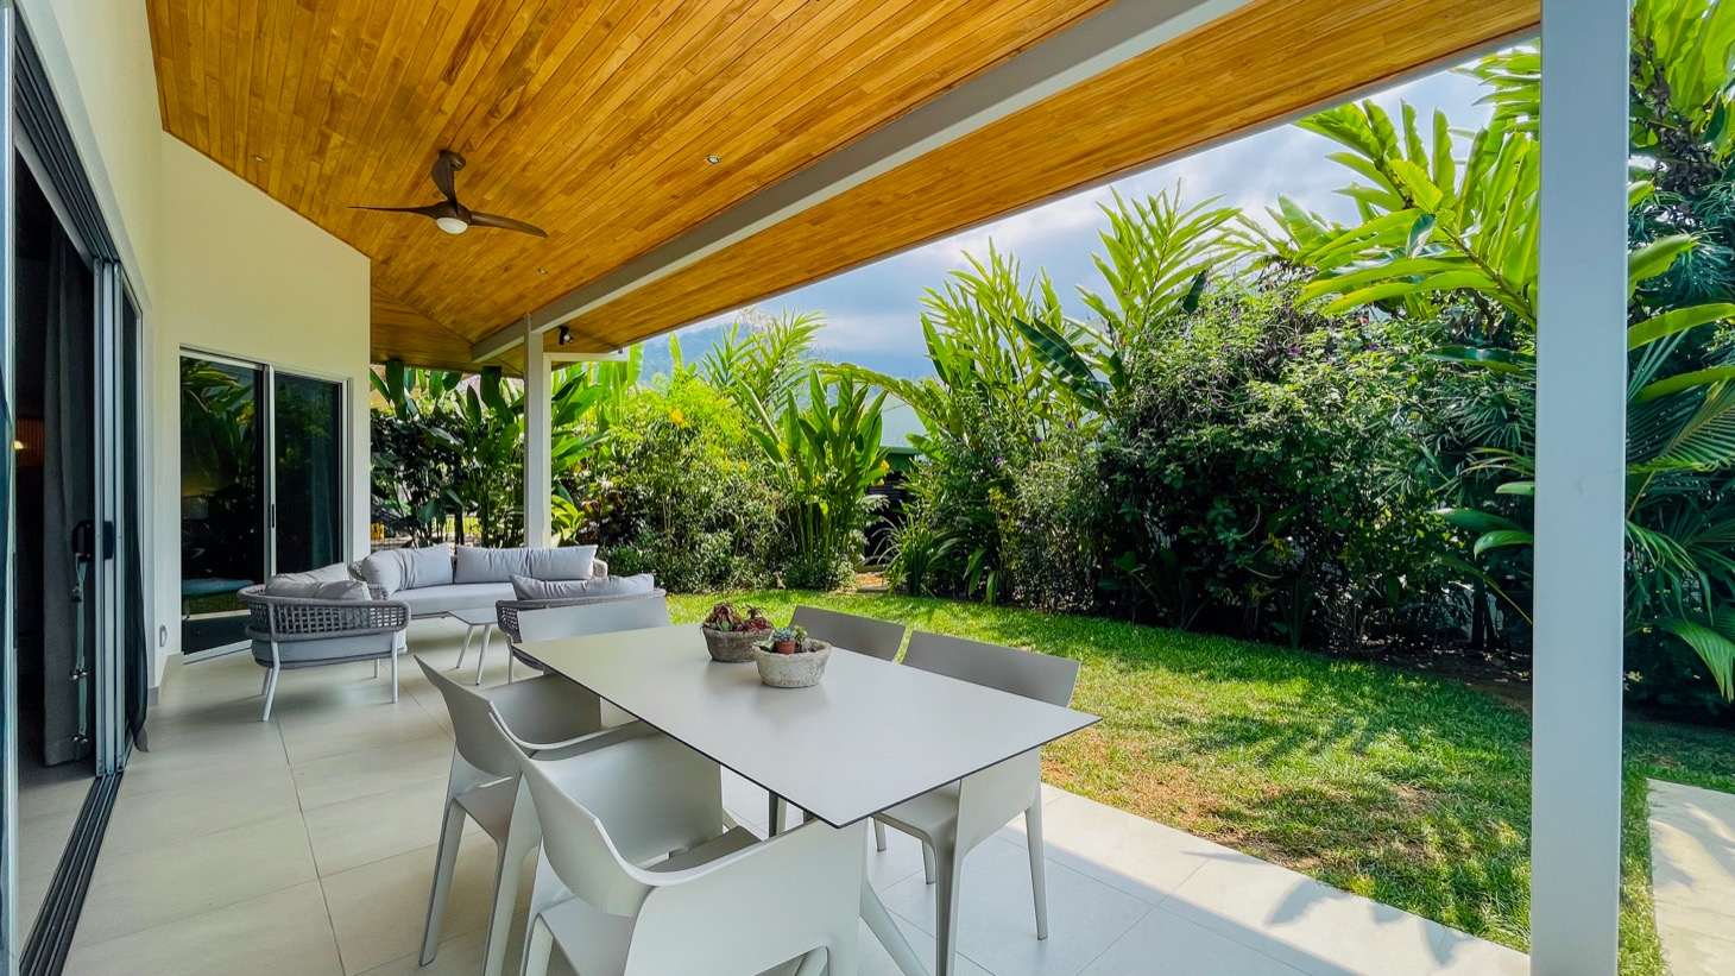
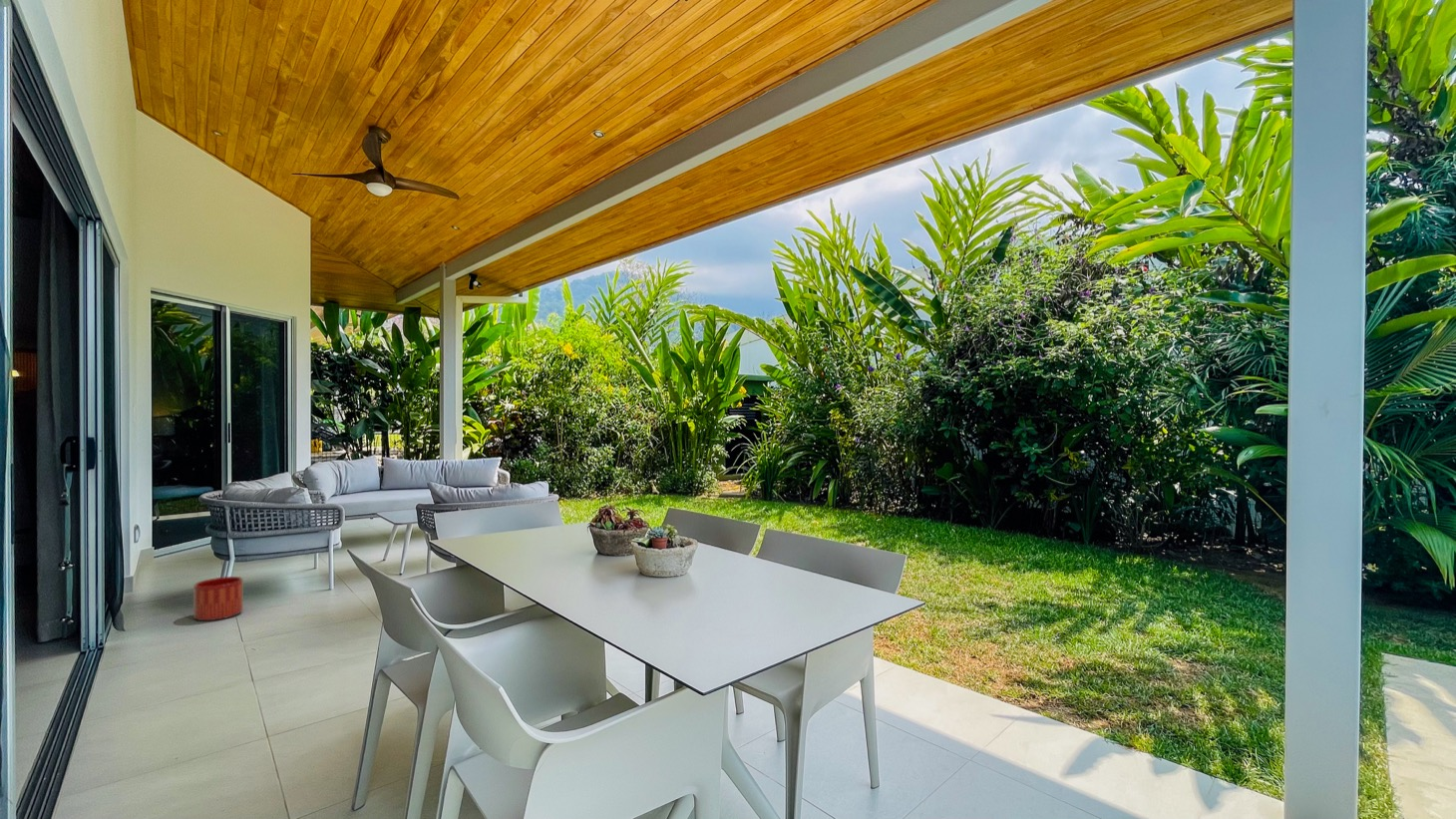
+ planter [192,576,244,621]
